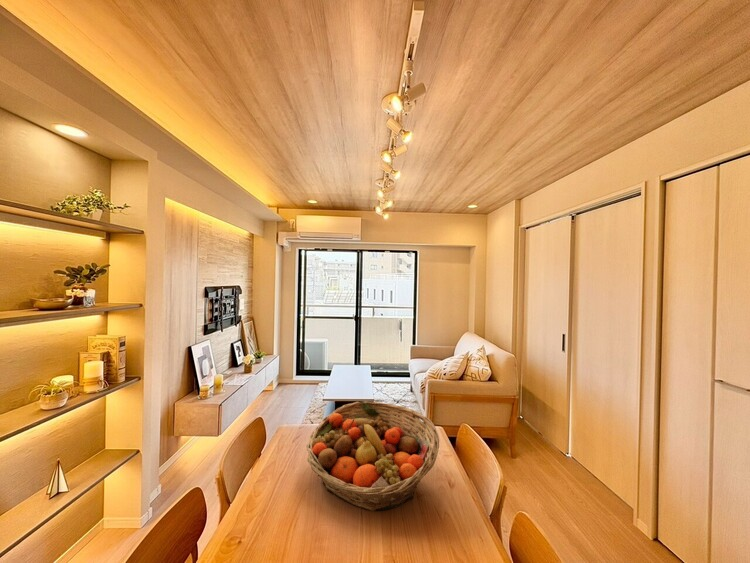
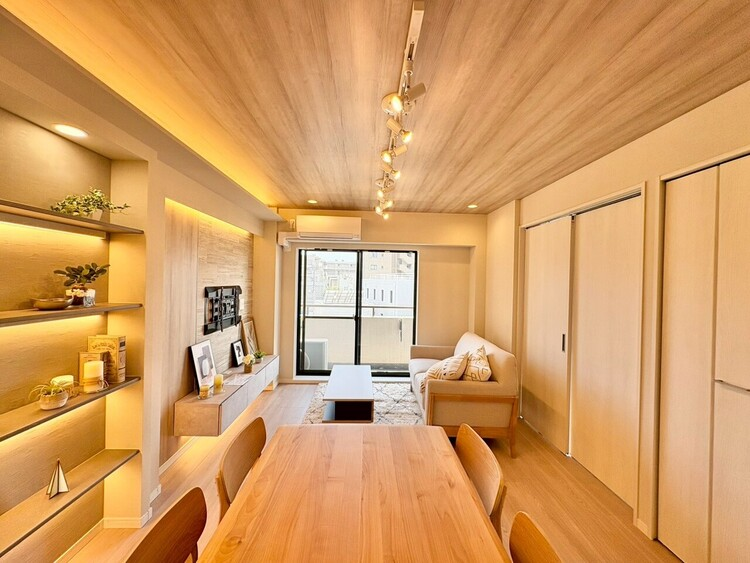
- fruit basket [306,400,440,512]
